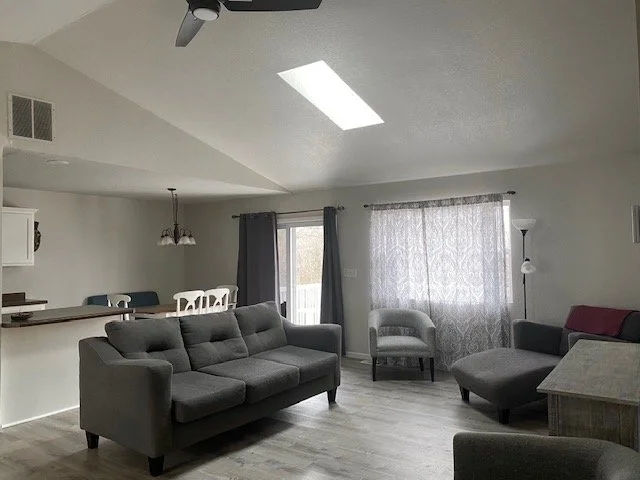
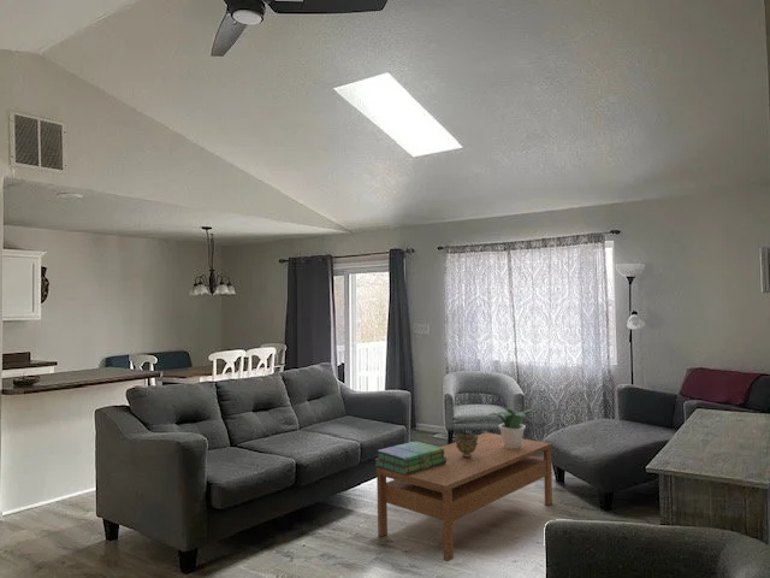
+ potted plant [487,407,538,449]
+ decorative bowl [454,432,479,458]
+ coffee table [375,431,553,562]
+ stack of books [374,440,446,474]
